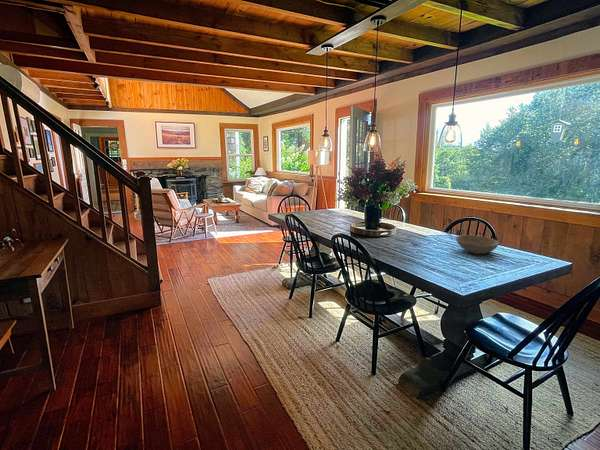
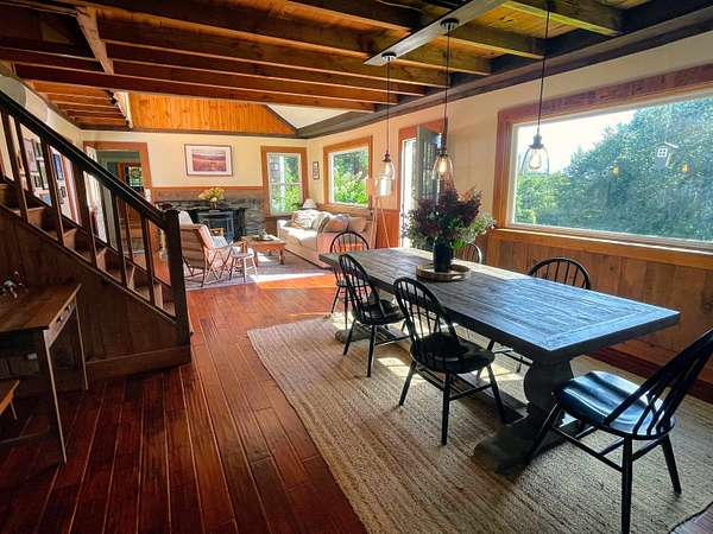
- bowl [455,234,500,255]
